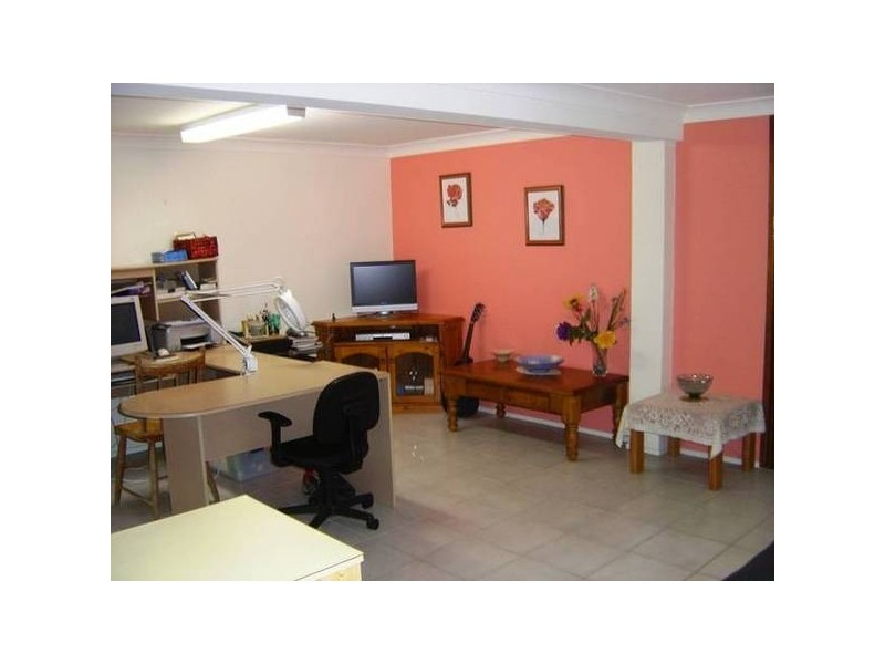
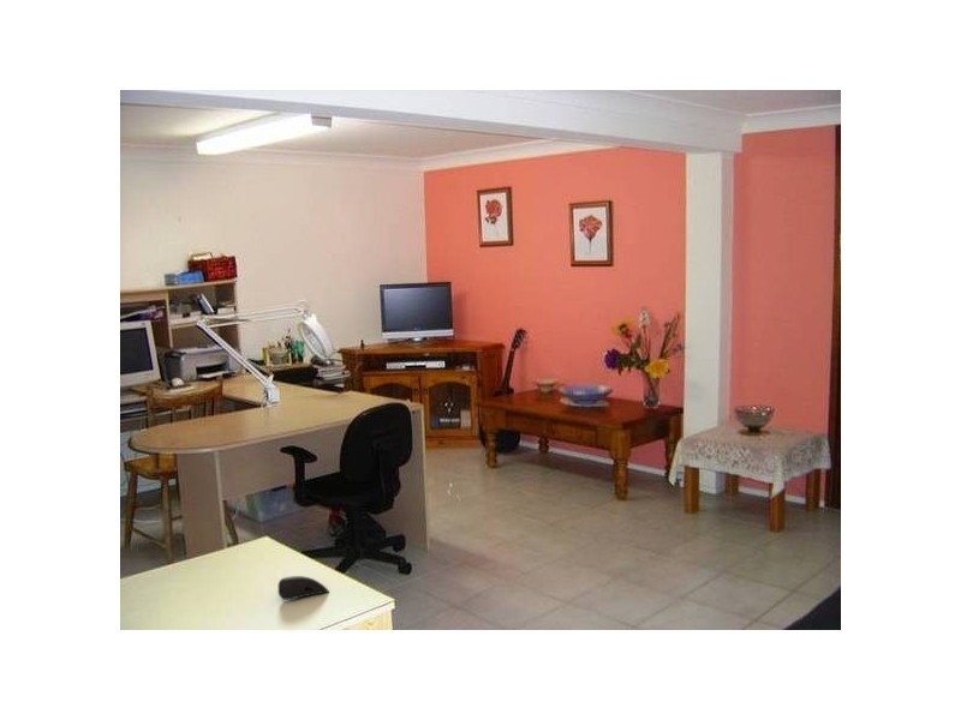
+ computer mouse [277,575,330,601]
